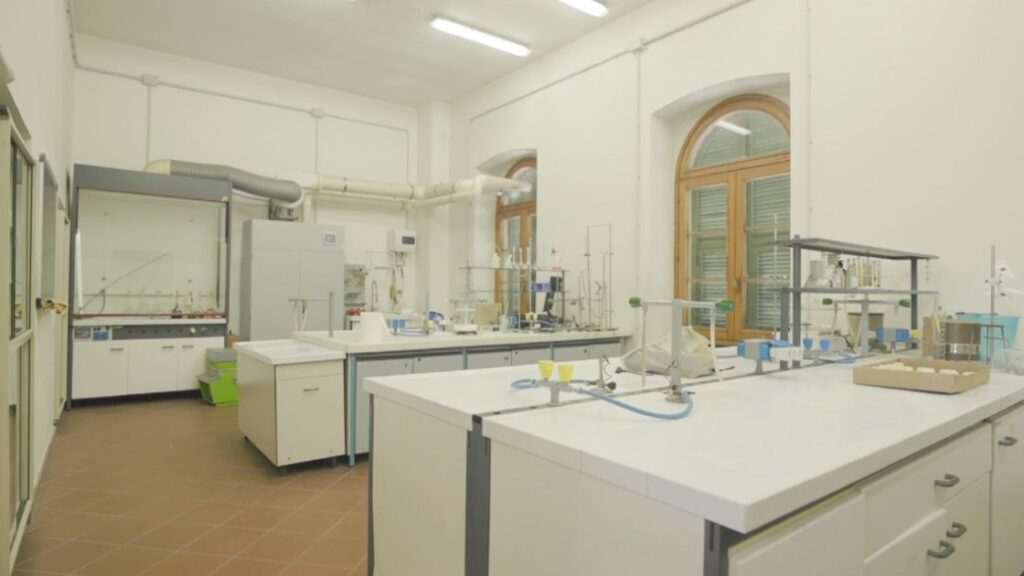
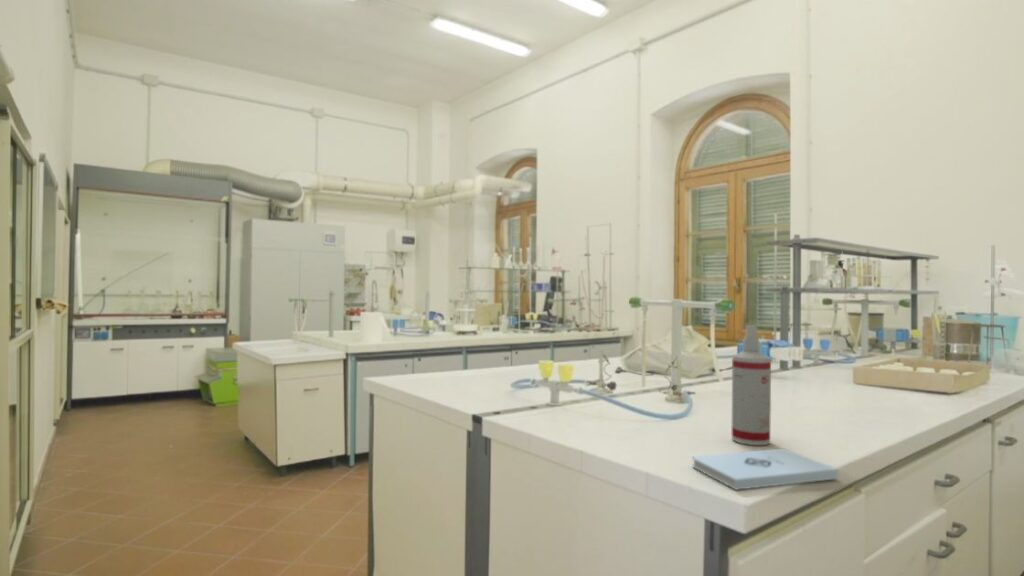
+ notepad [692,448,839,491]
+ spray bottle [731,324,772,446]
